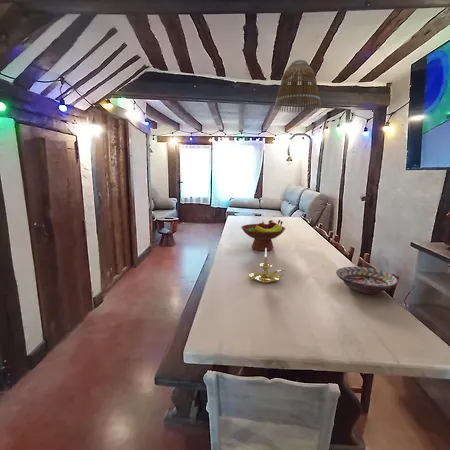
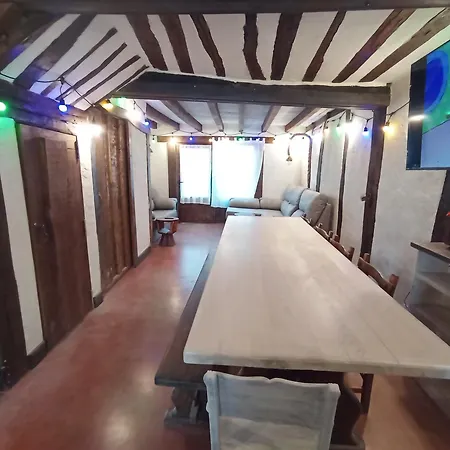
- decorative bowl [335,266,398,295]
- lamp shade [273,59,322,113]
- candle holder [248,249,288,284]
- fruit bowl [240,219,286,252]
